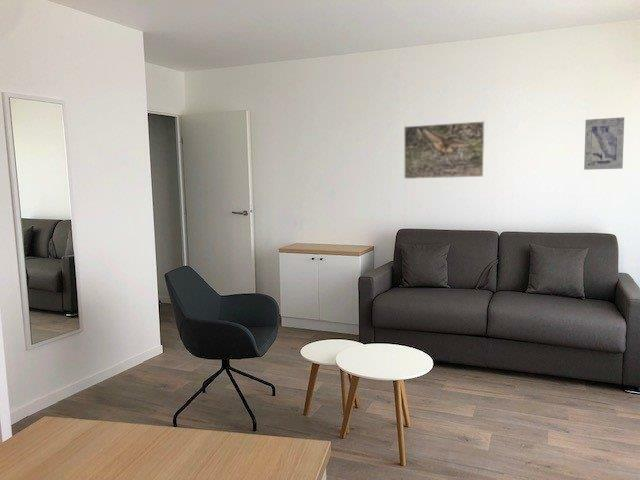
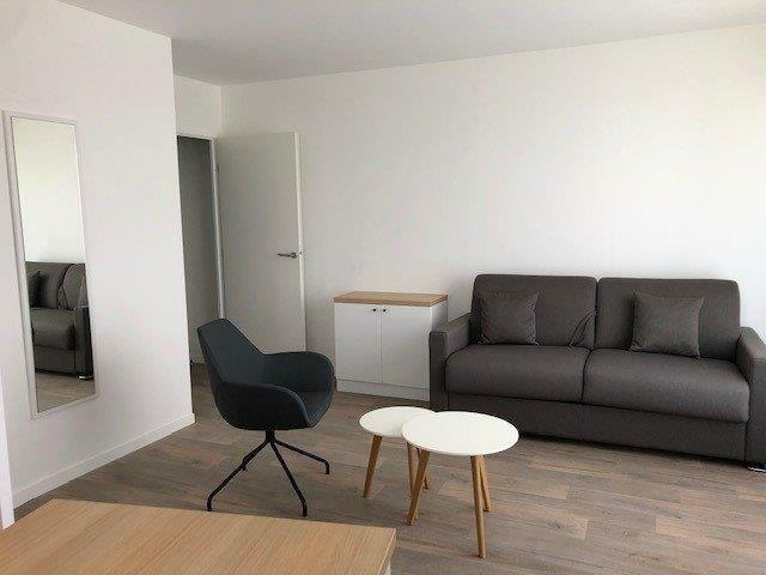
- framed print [403,120,485,180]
- wall art [583,116,625,171]
